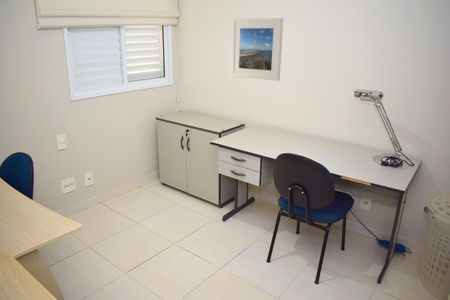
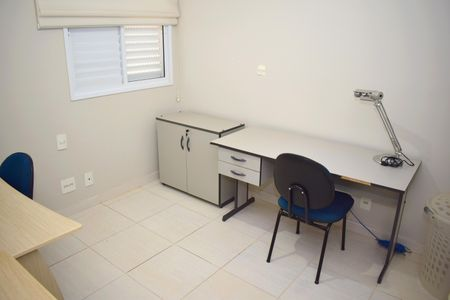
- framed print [231,17,284,82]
